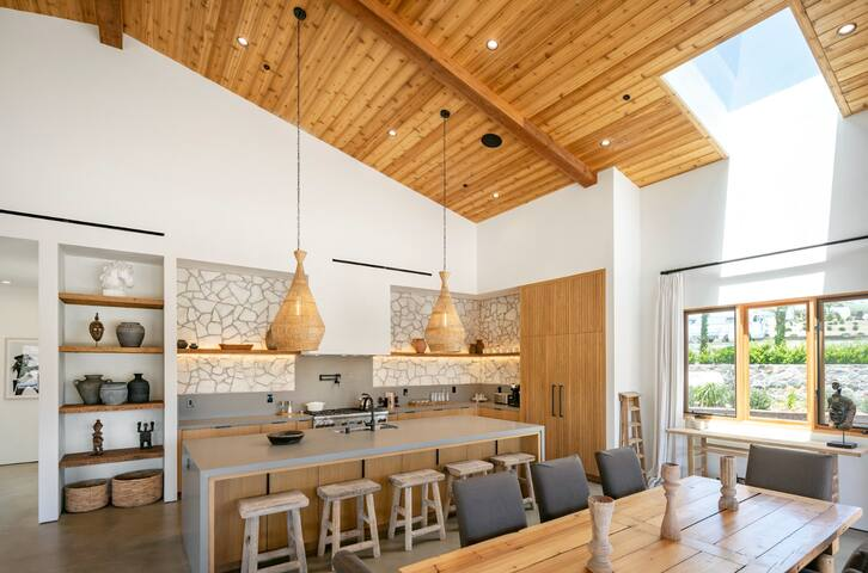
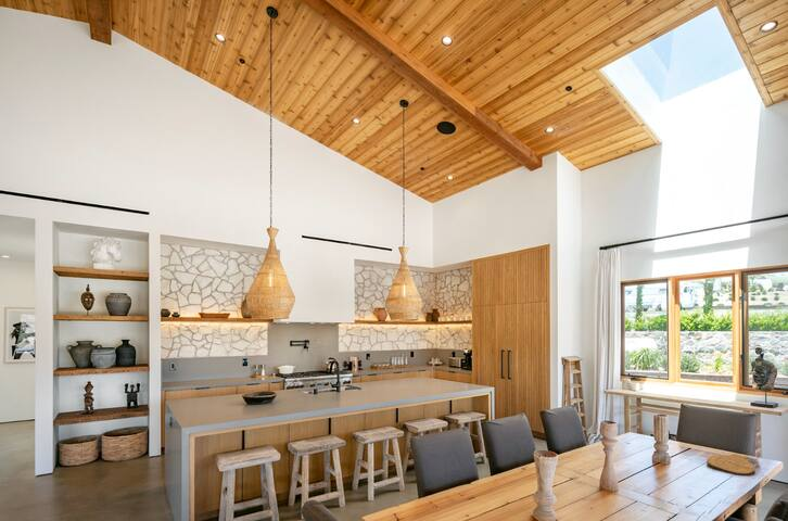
+ key chain [706,453,760,476]
